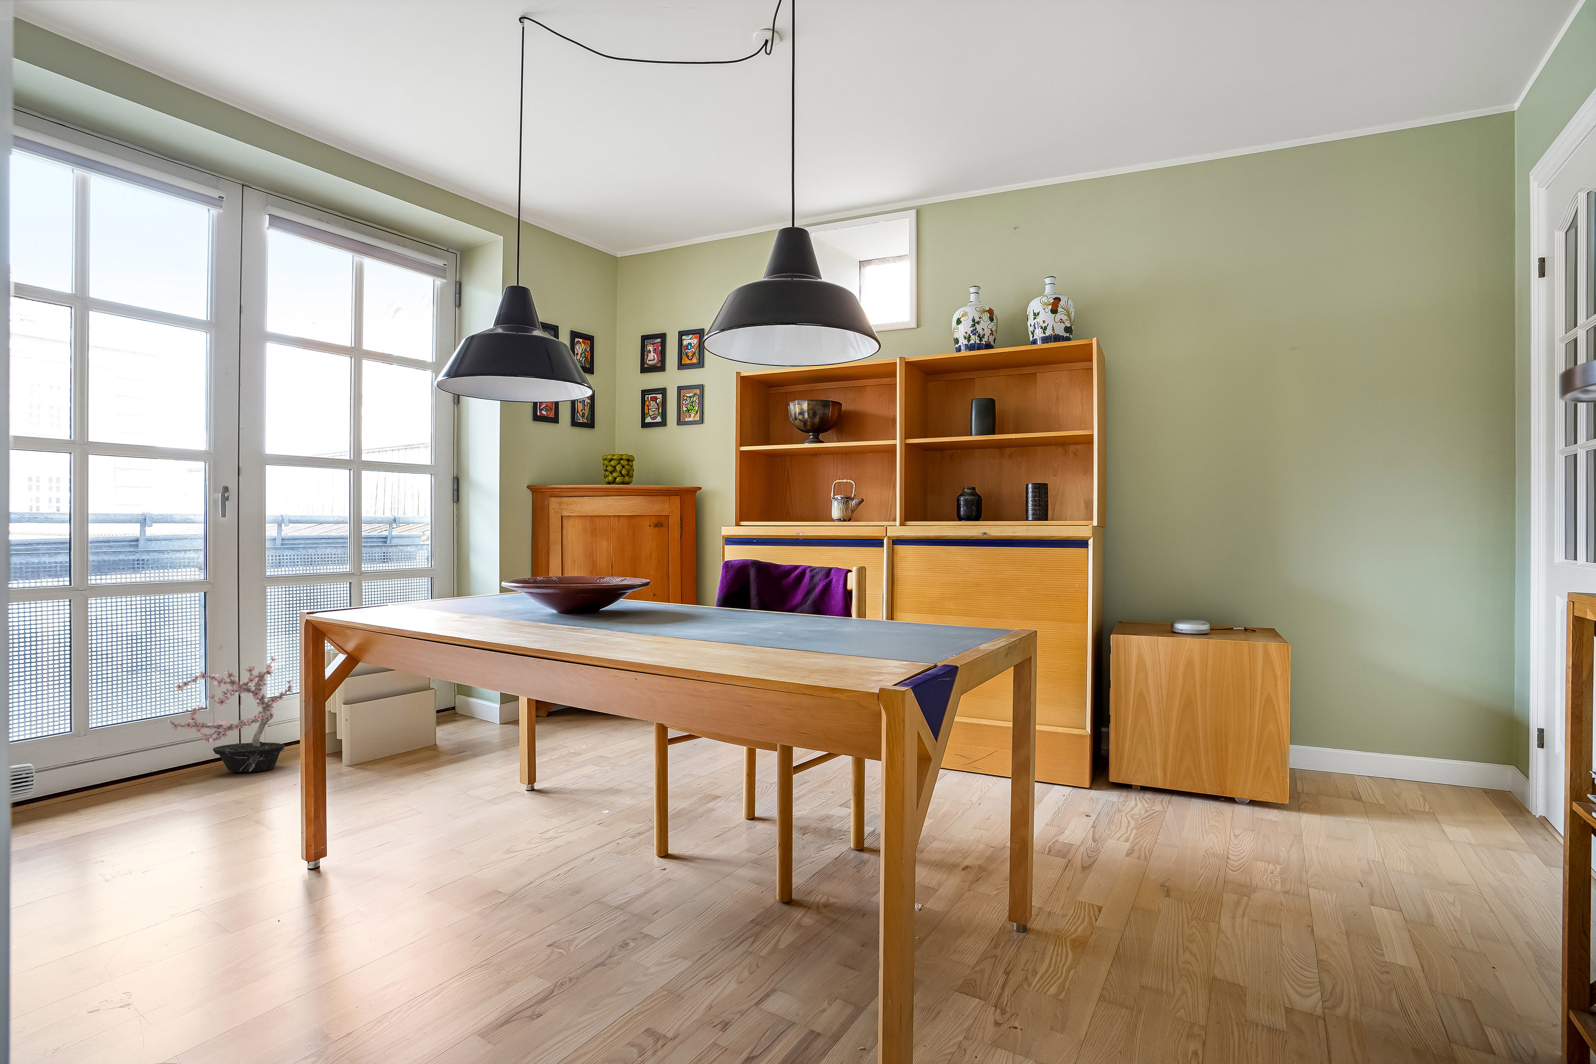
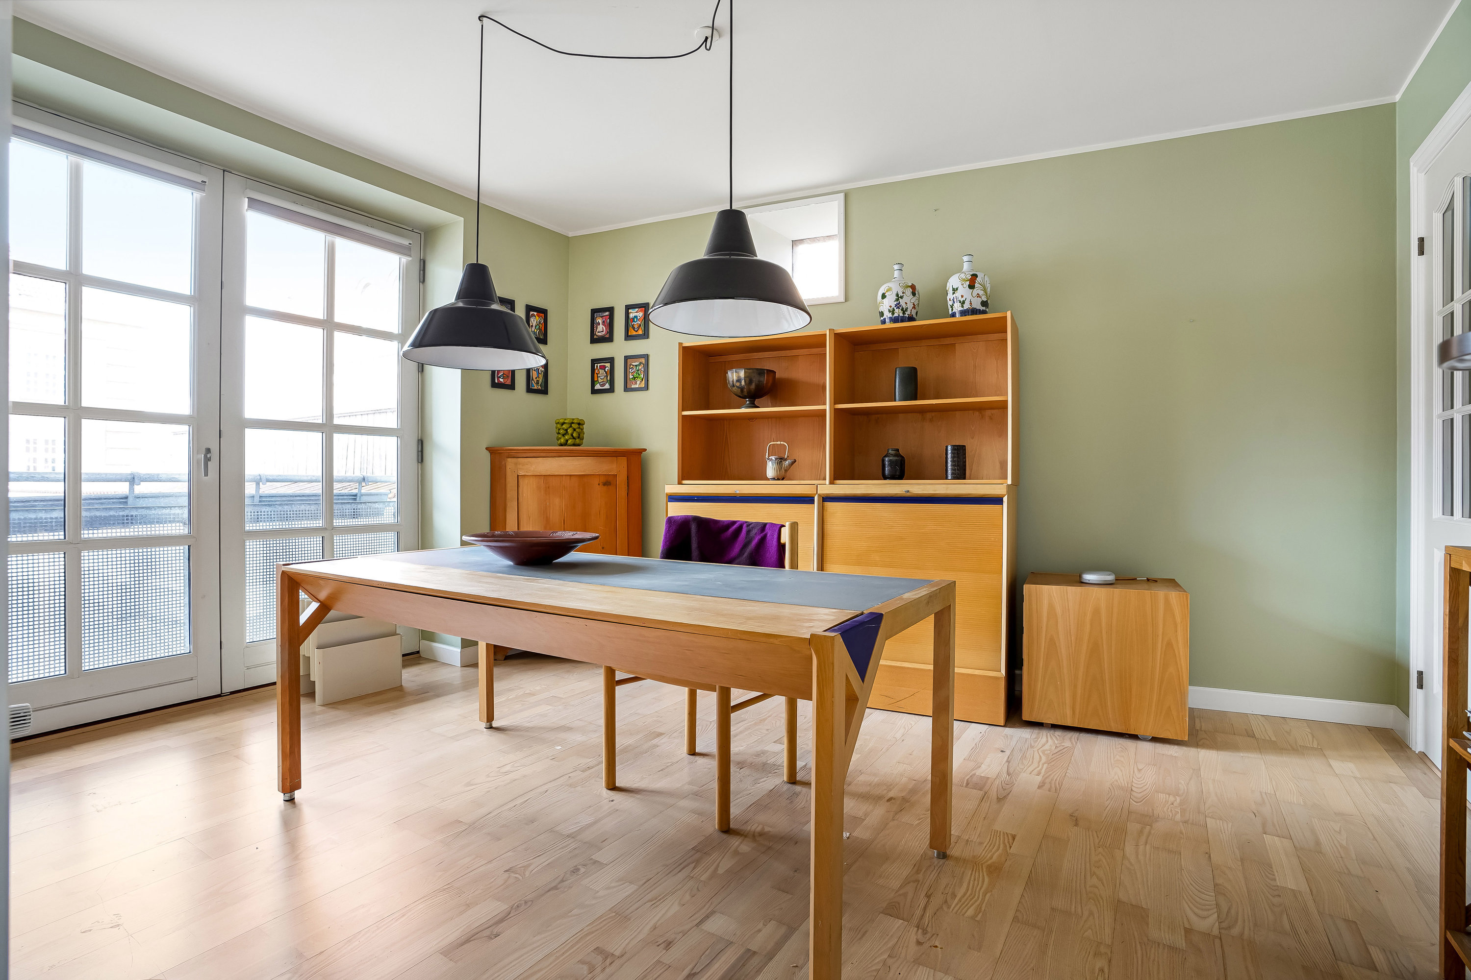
- potted plant [167,656,293,772]
